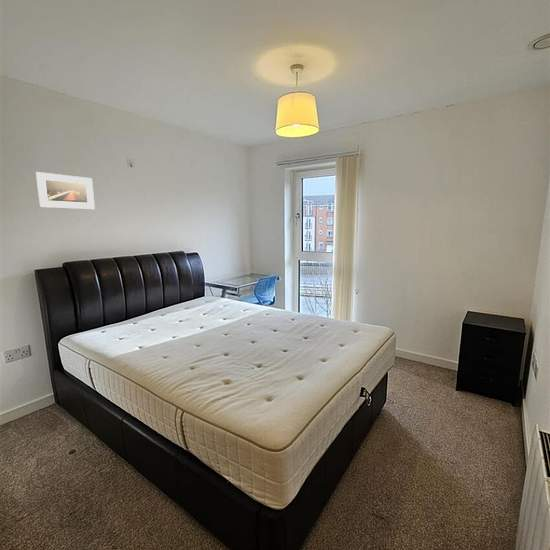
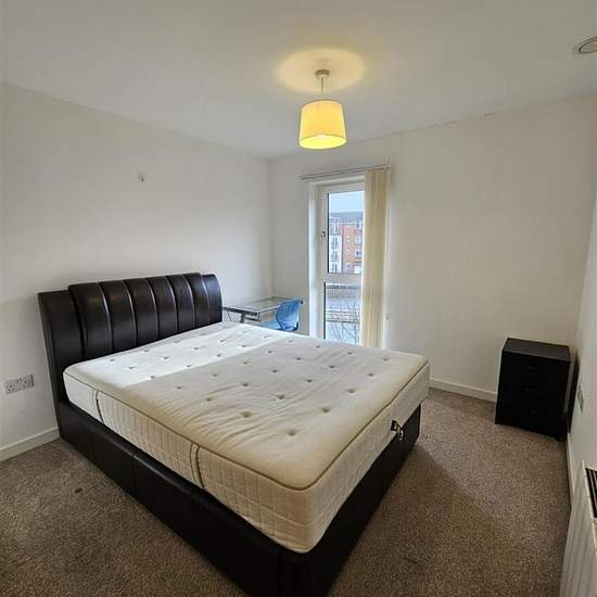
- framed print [35,171,96,210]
